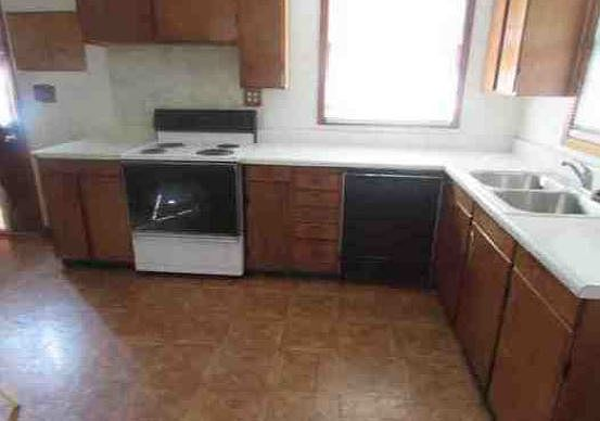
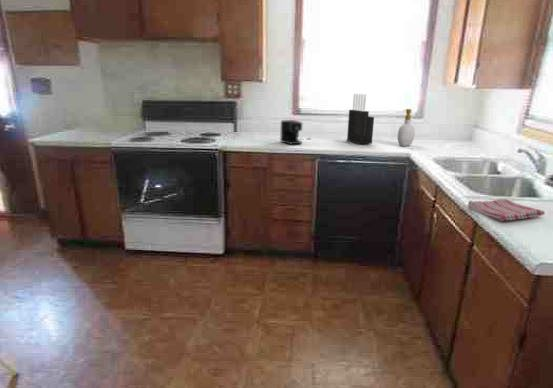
+ knife block [346,93,375,145]
+ dish towel [467,198,546,222]
+ coffee maker [279,119,312,145]
+ soap bottle [397,108,416,147]
